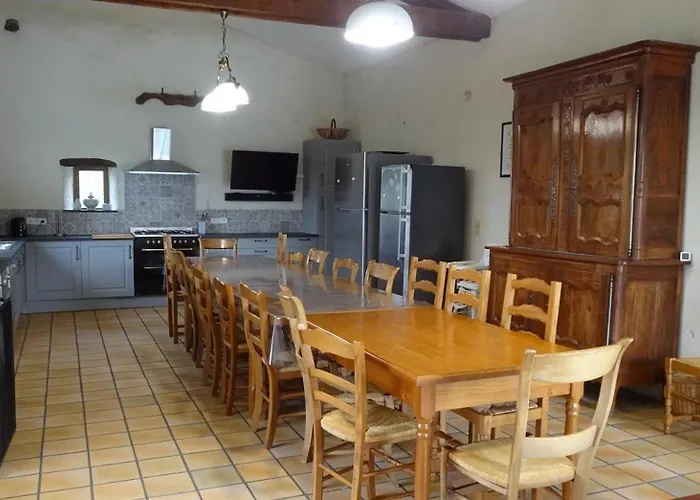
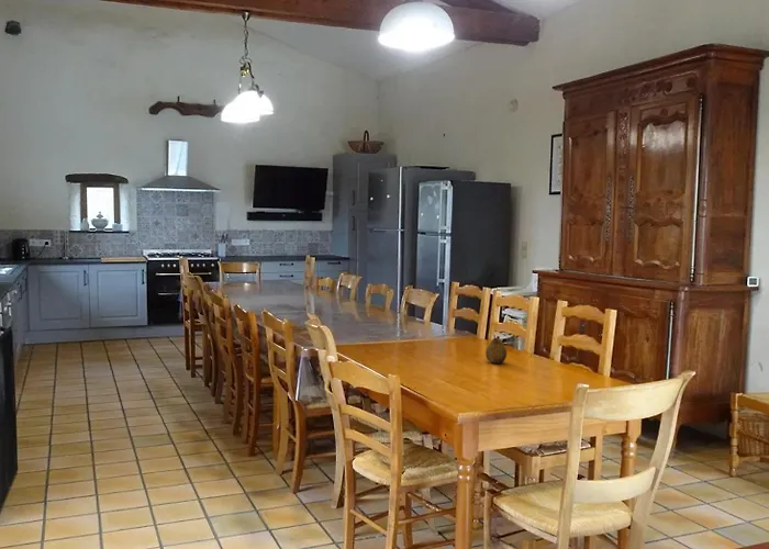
+ fruit [484,334,508,365]
